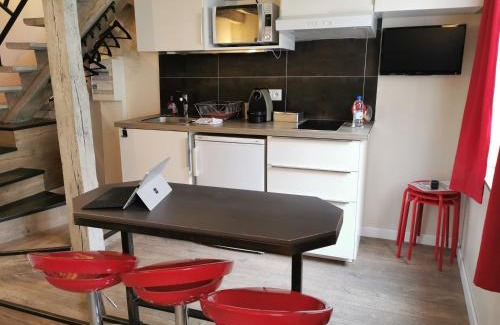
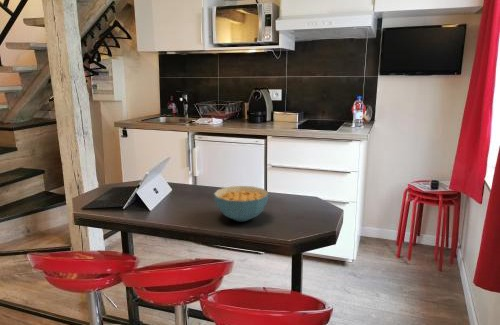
+ cereal bowl [213,185,270,222]
